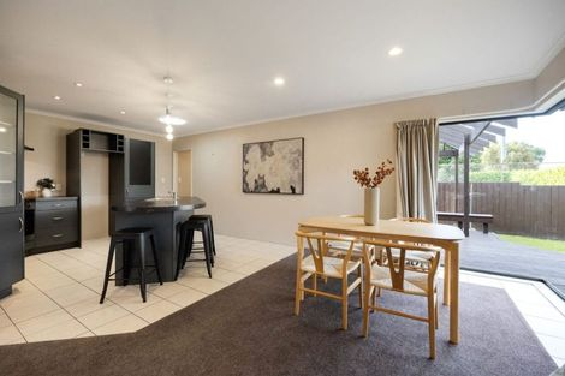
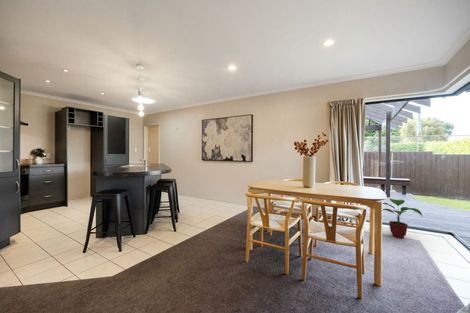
+ potted plant [382,198,423,239]
